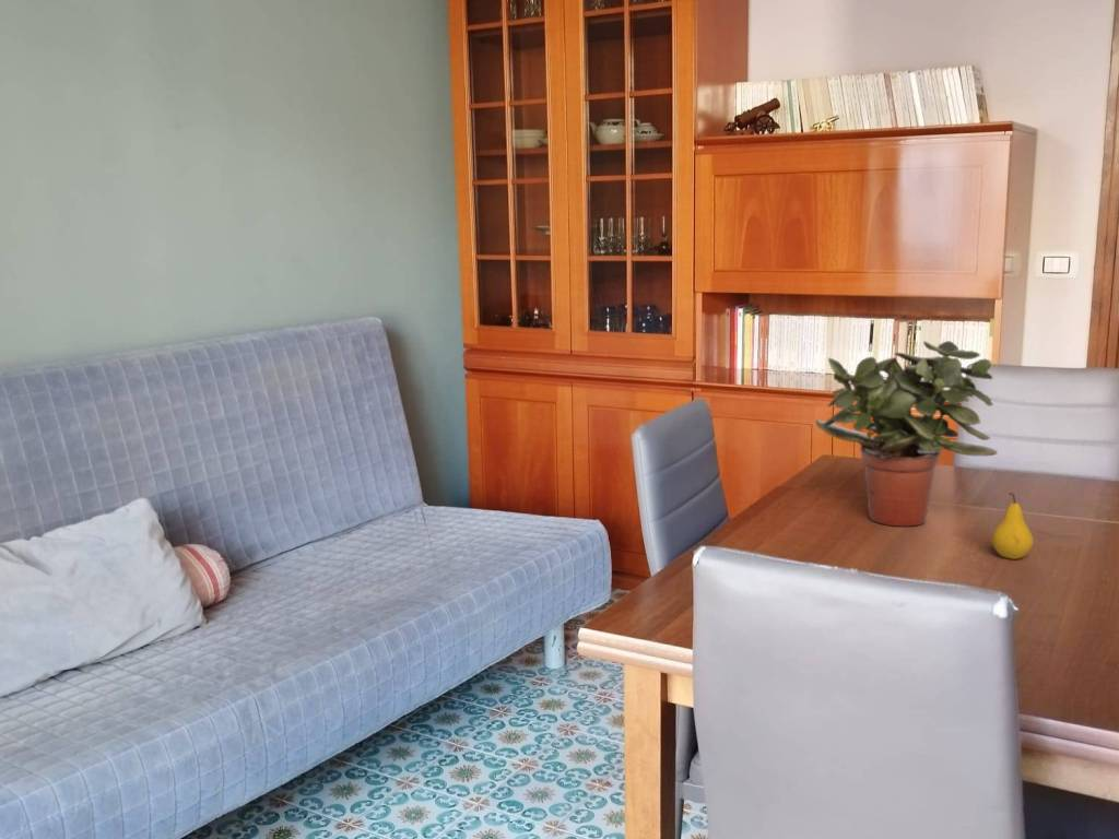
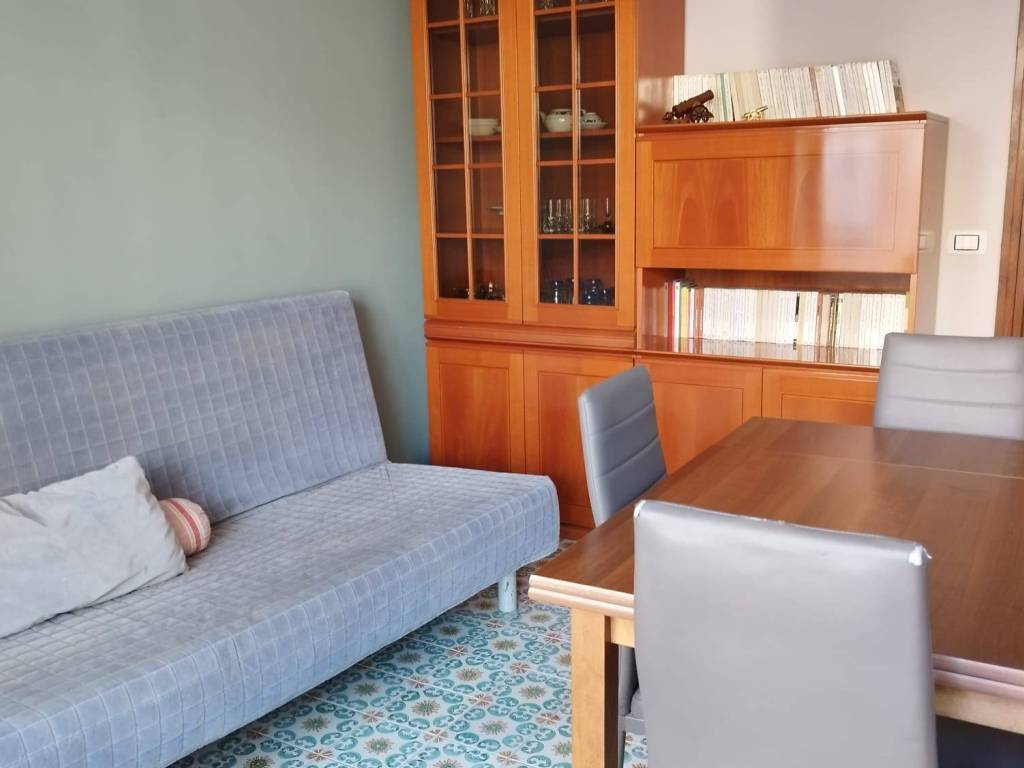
- potted plant [814,340,999,528]
- fruit [991,492,1034,560]
